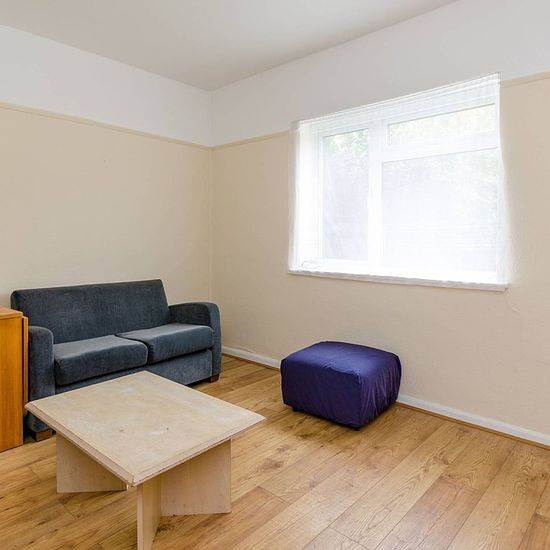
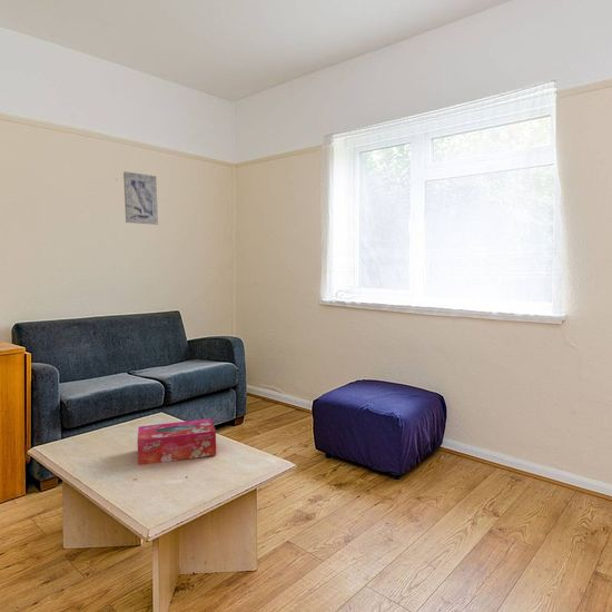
+ wall art [122,170,159,226]
+ tissue box [137,417,217,466]
